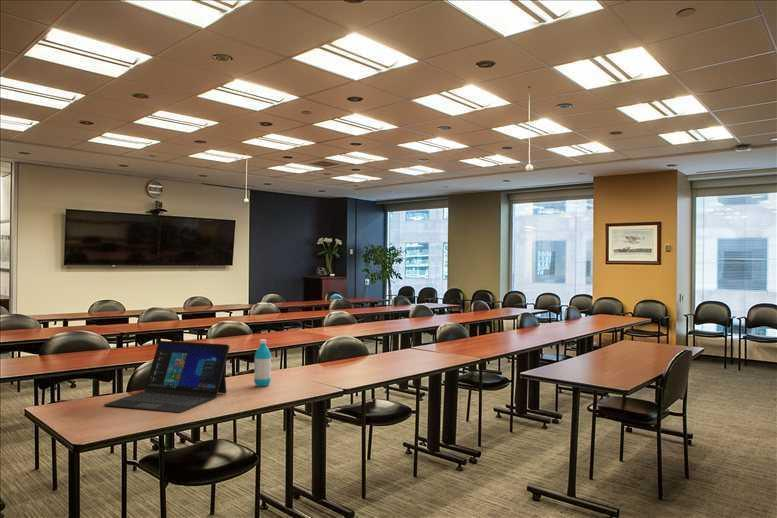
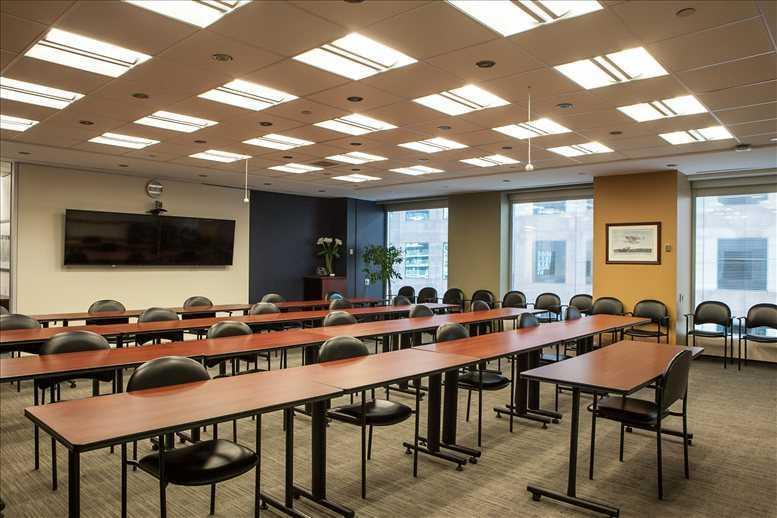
- water bottle [253,338,272,388]
- laptop [103,340,231,414]
